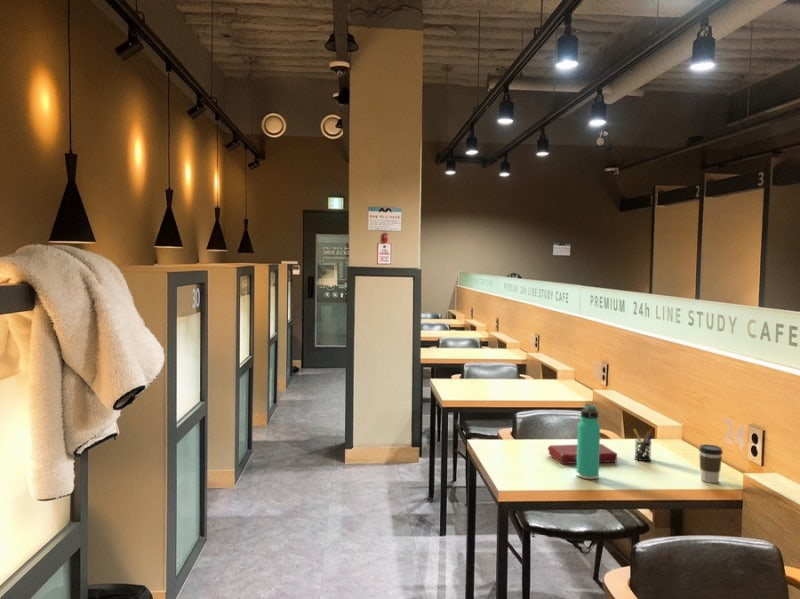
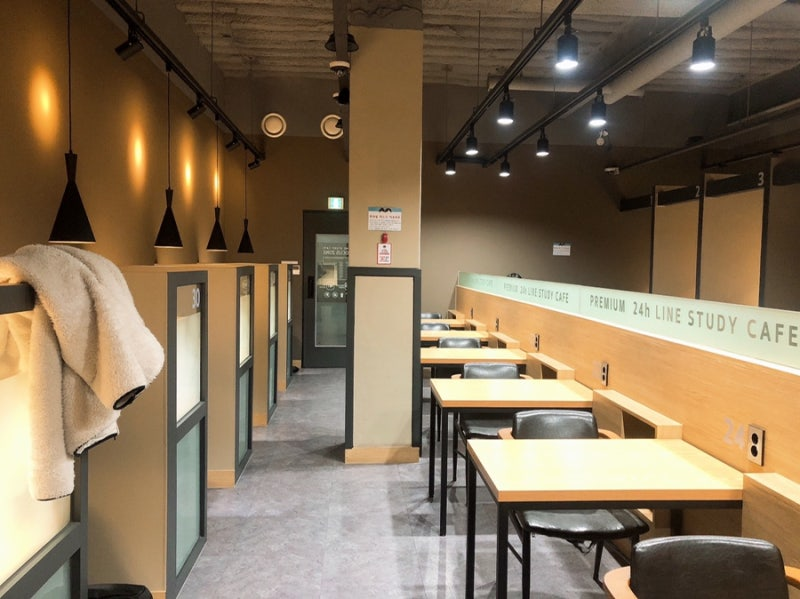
- pen holder [633,428,654,462]
- thermos bottle [575,403,601,480]
- coffee cup [698,443,724,484]
- book [546,443,618,465]
